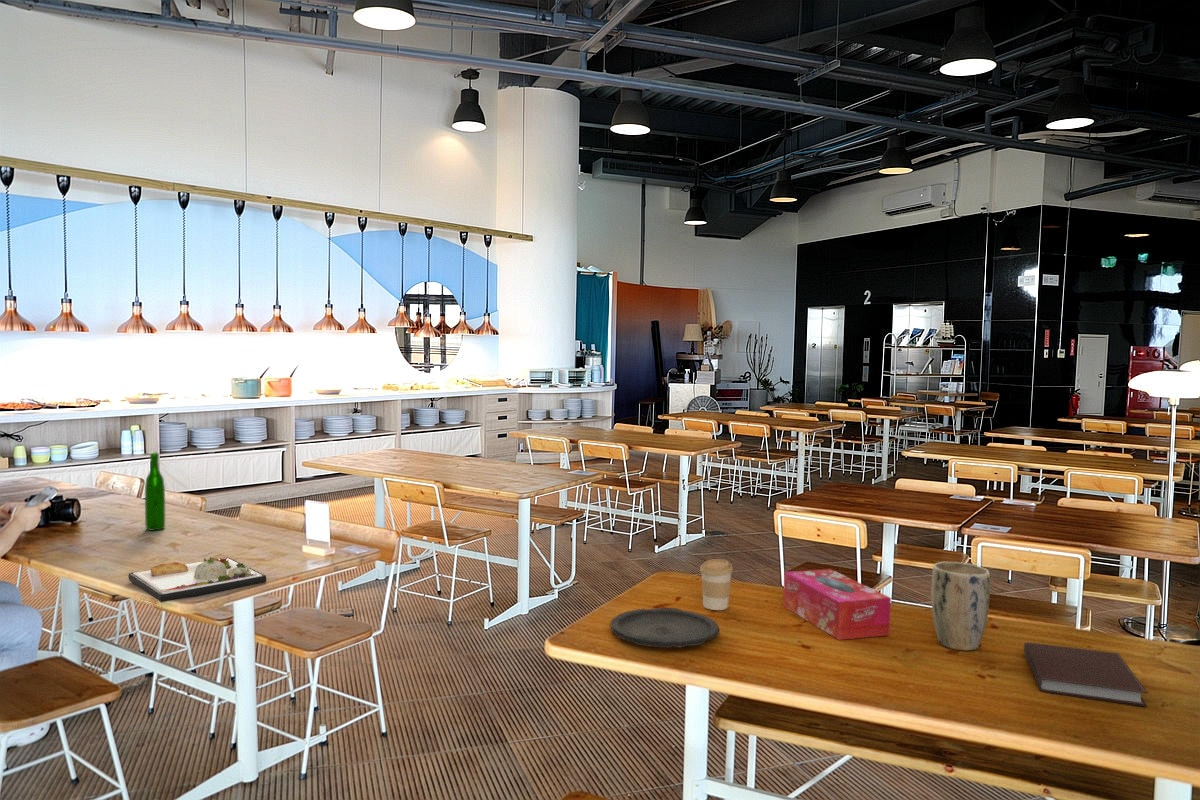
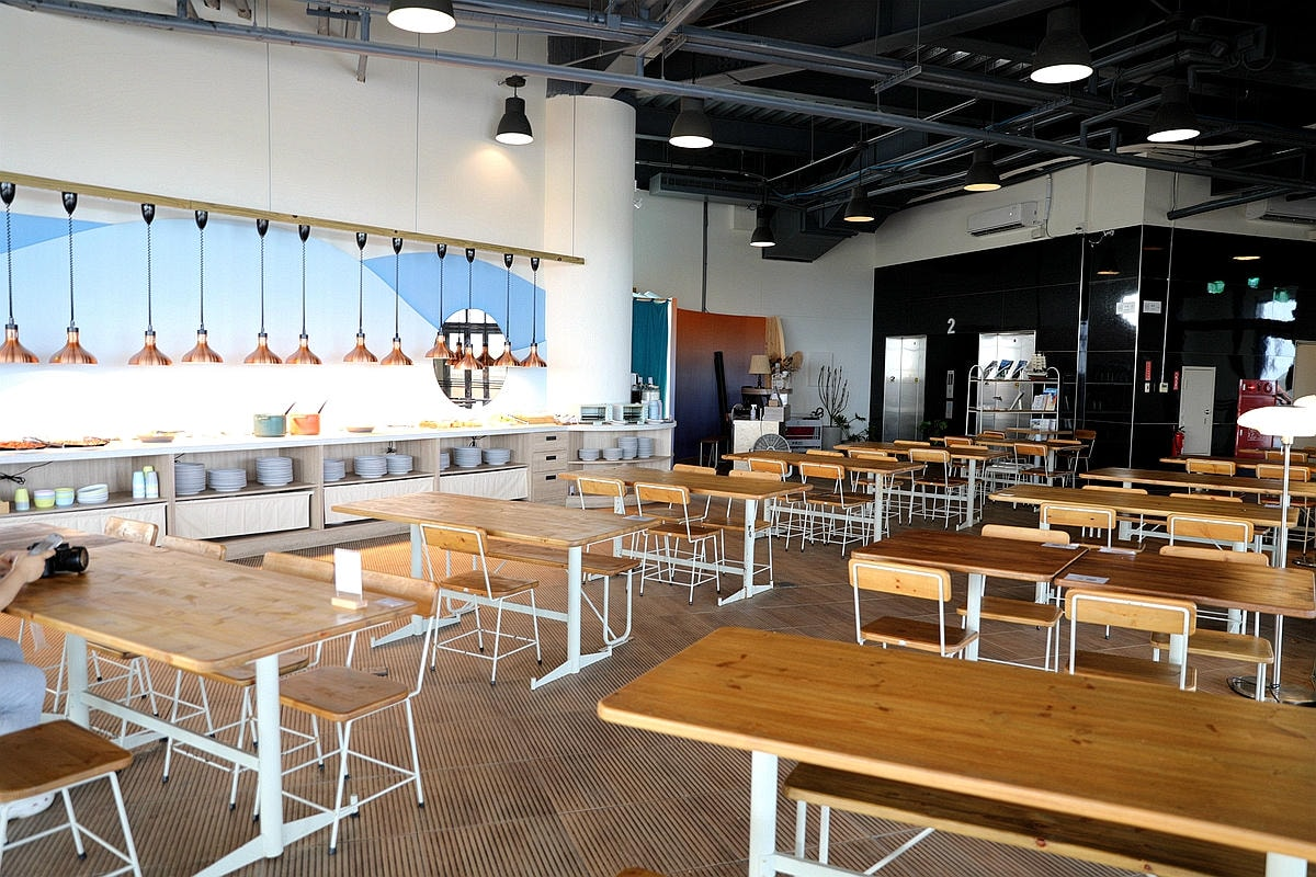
- notebook [1023,642,1149,708]
- dinner plate [127,556,267,603]
- coffee cup [699,558,734,611]
- wine bottle [144,452,166,532]
- plate [609,607,720,649]
- tissue box [782,568,892,641]
- plant pot [930,561,991,651]
